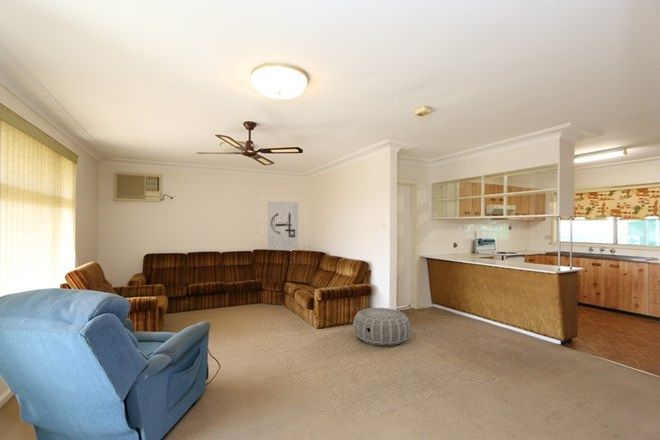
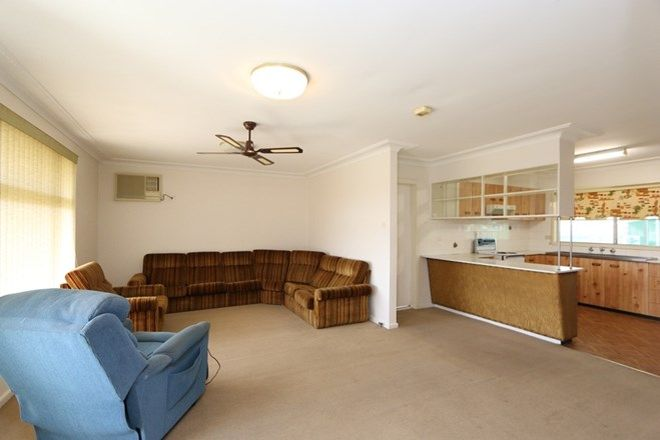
- wall art [267,201,299,250]
- air purifier [352,307,411,347]
